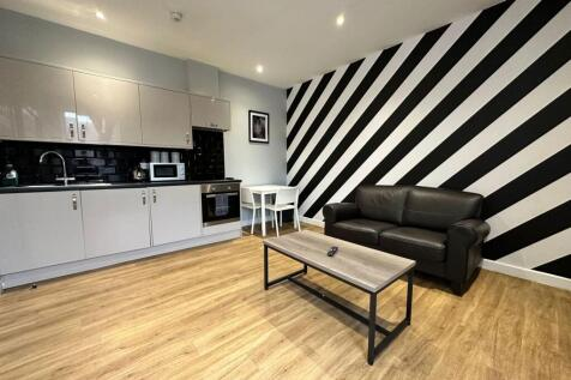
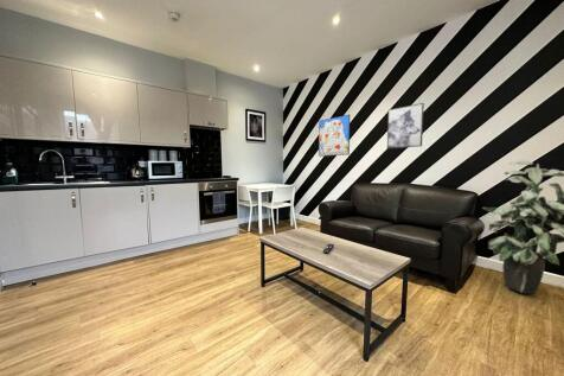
+ wall art [318,114,351,158]
+ indoor plant [481,160,564,295]
+ wall art [386,102,425,149]
